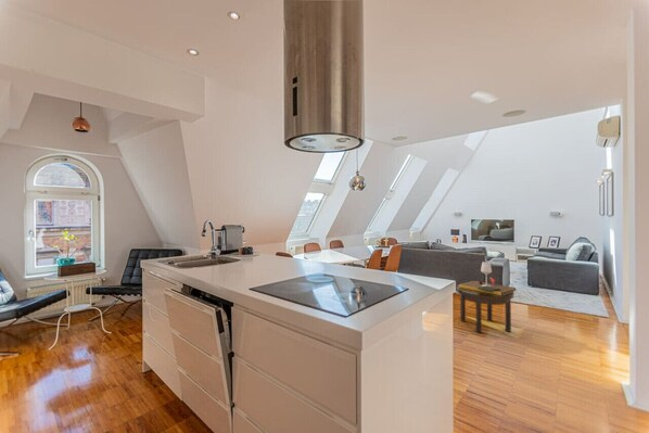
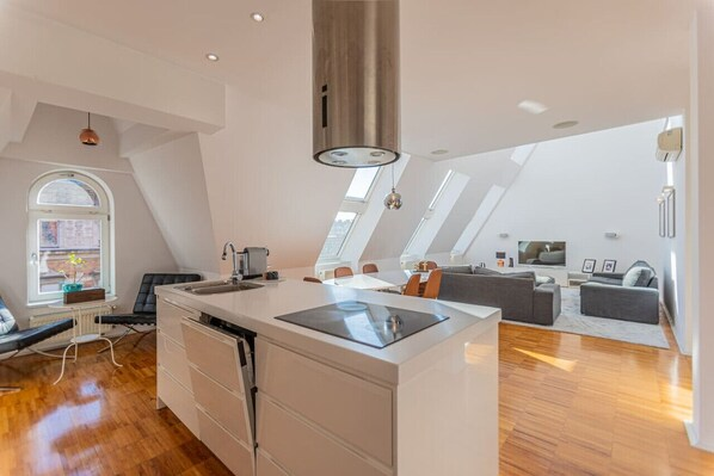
- side table [456,284,516,334]
- cocktail glass [458,259,517,295]
